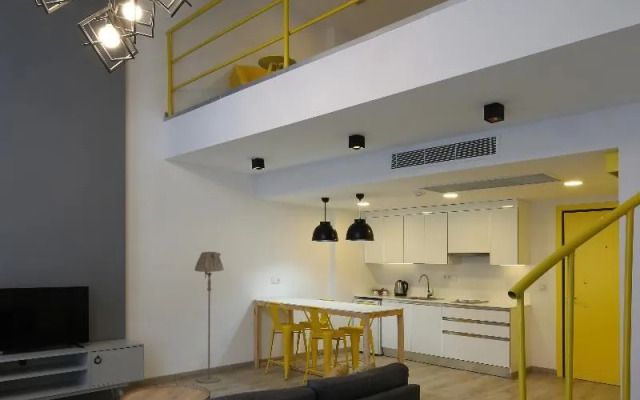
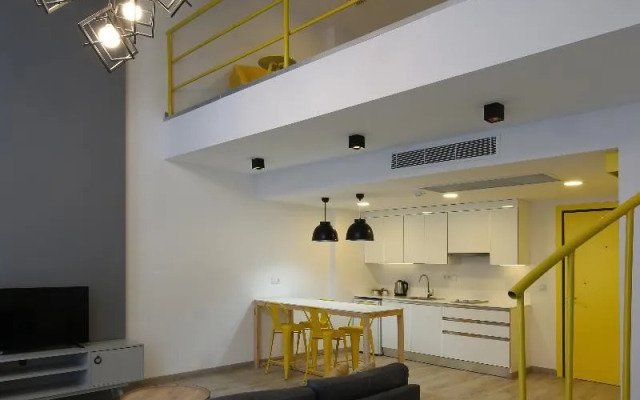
- floor lamp [194,251,225,384]
